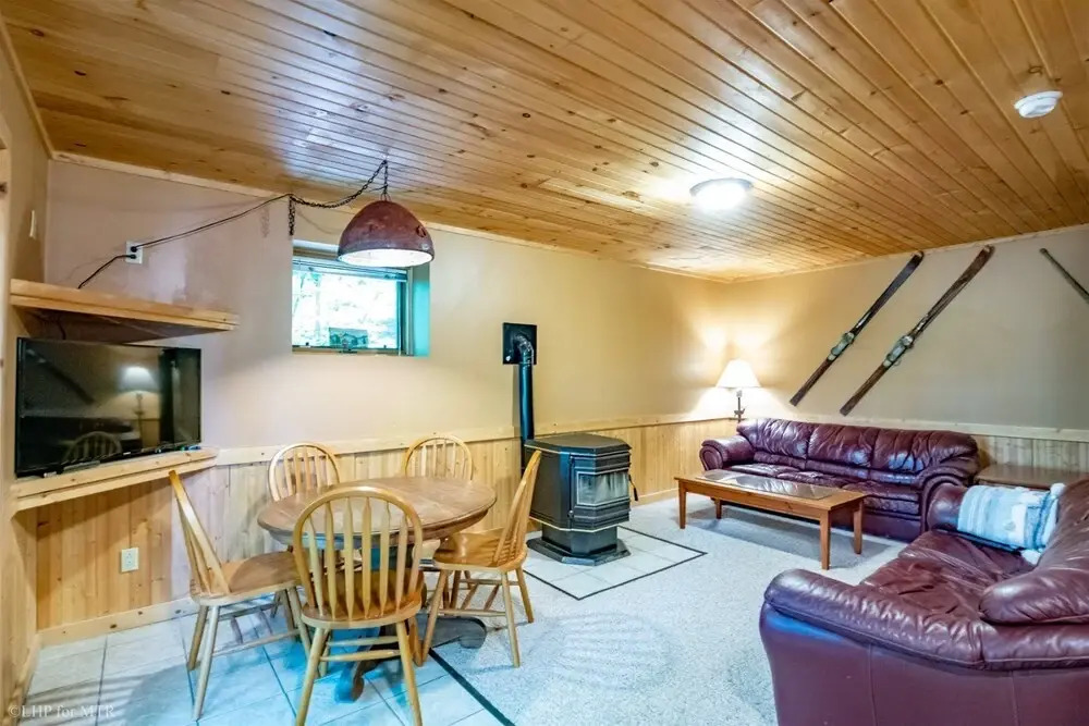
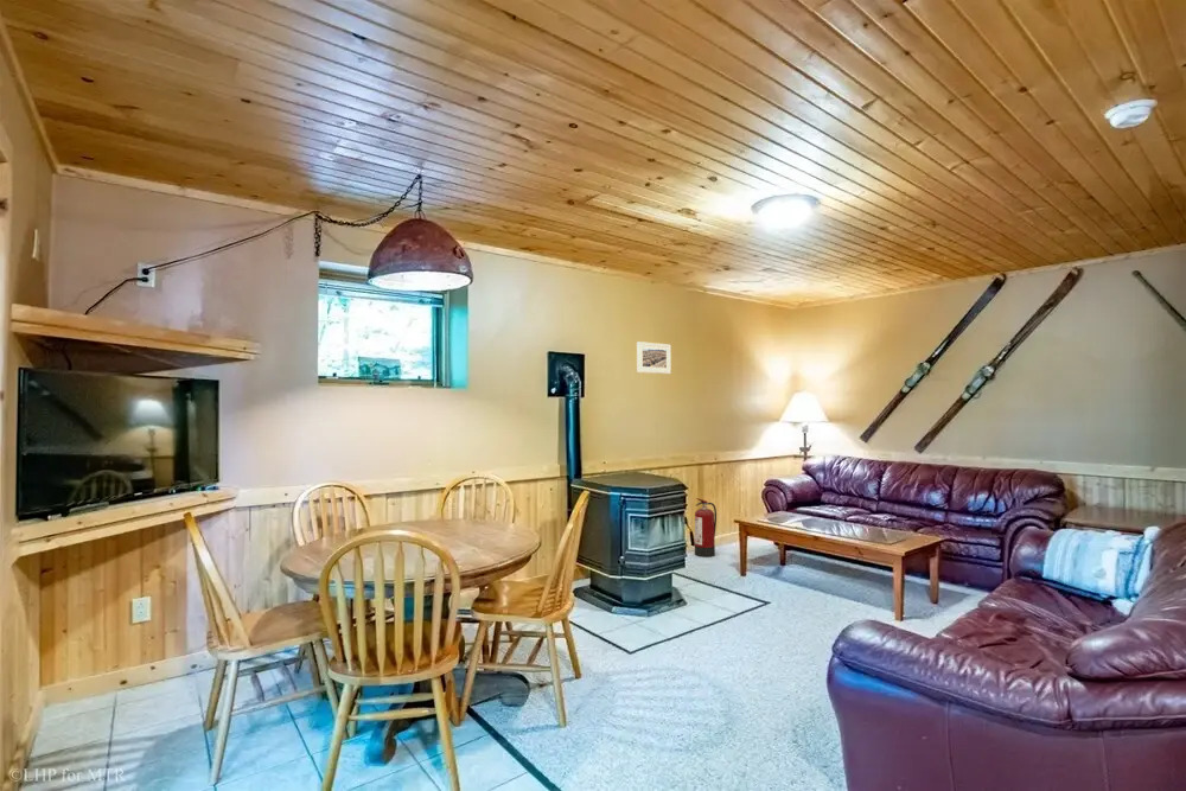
+ fire extinguisher [694,497,718,559]
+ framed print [636,340,672,375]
